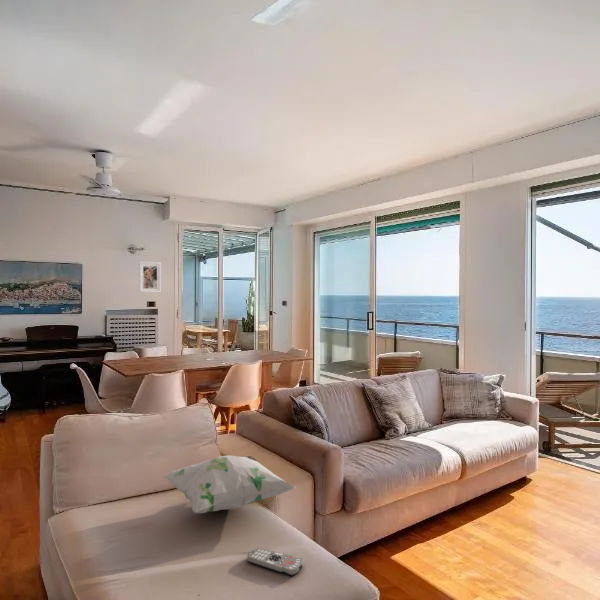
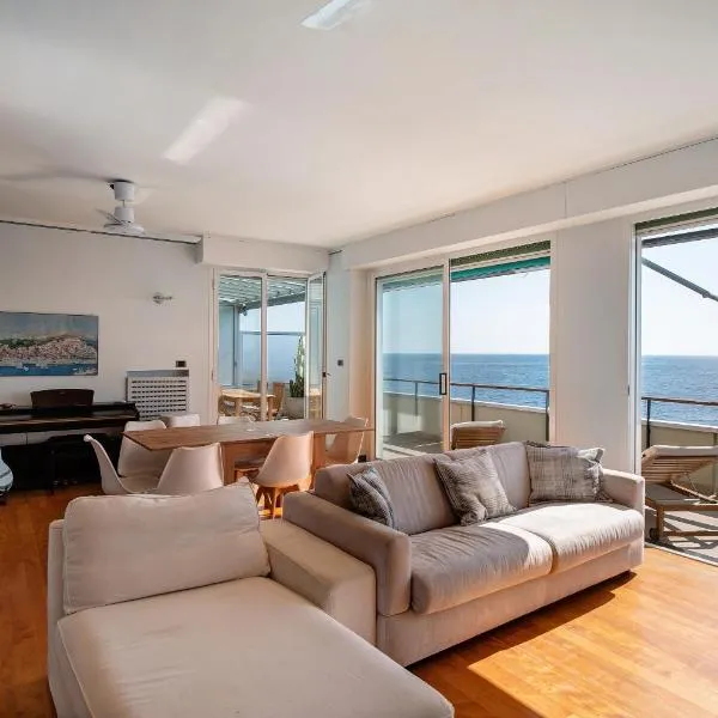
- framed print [138,261,162,294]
- remote control [246,547,305,577]
- decorative pillow [163,454,298,514]
